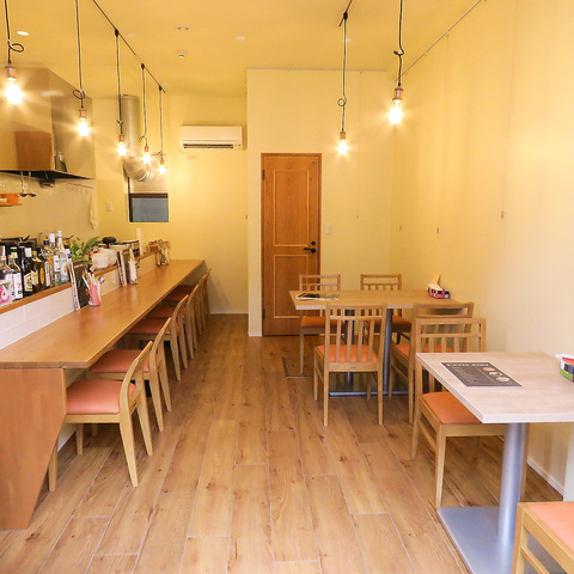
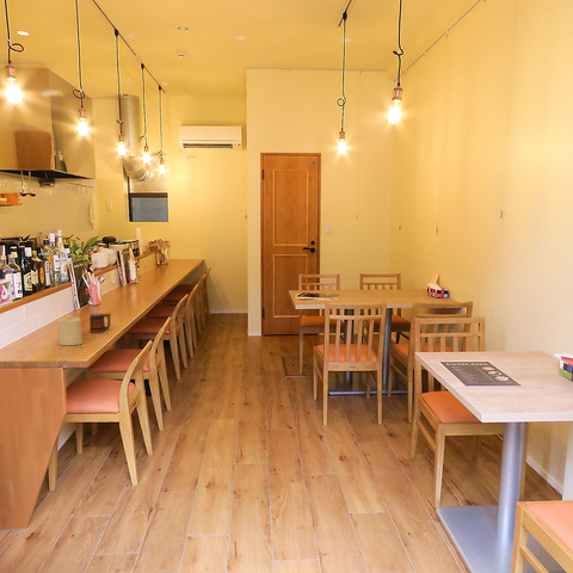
+ candle [56,314,84,346]
+ mug [88,312,112,334]
